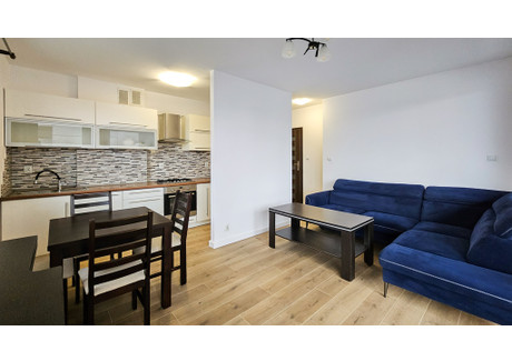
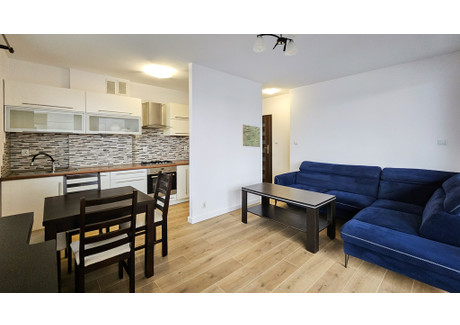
+ wall art [242,124,261,148]
